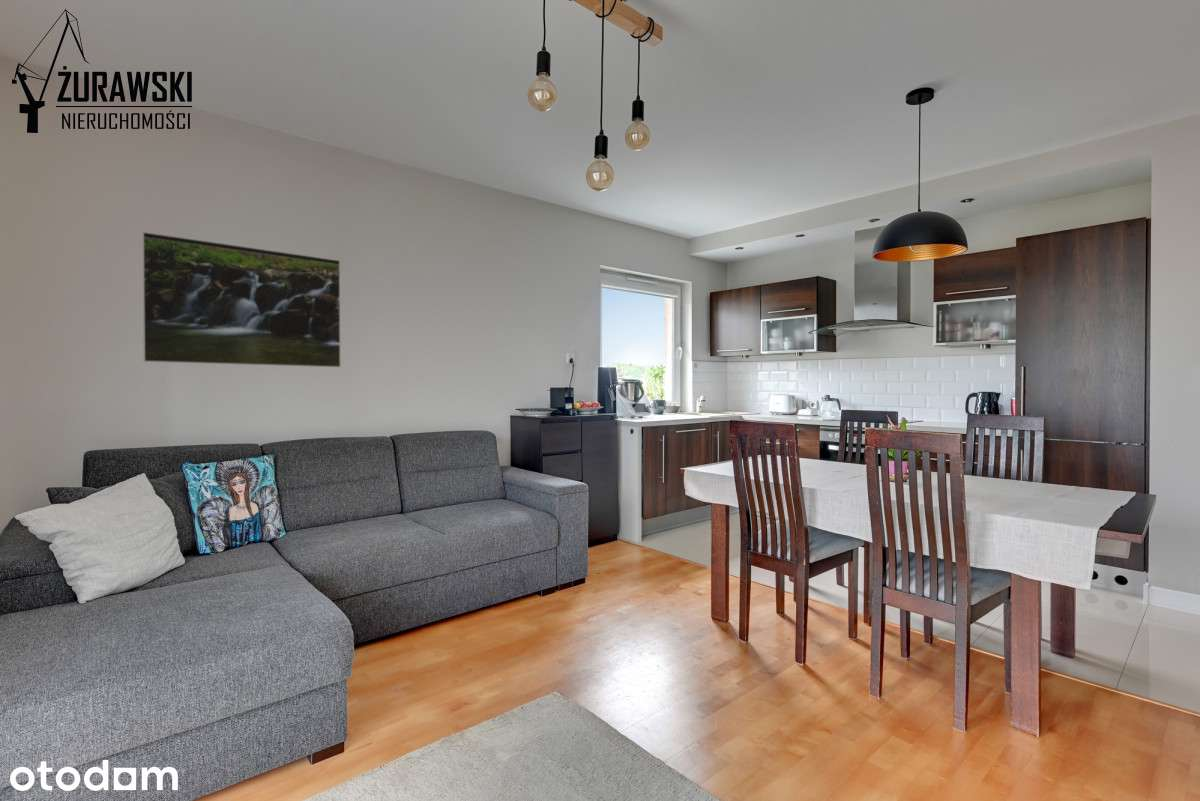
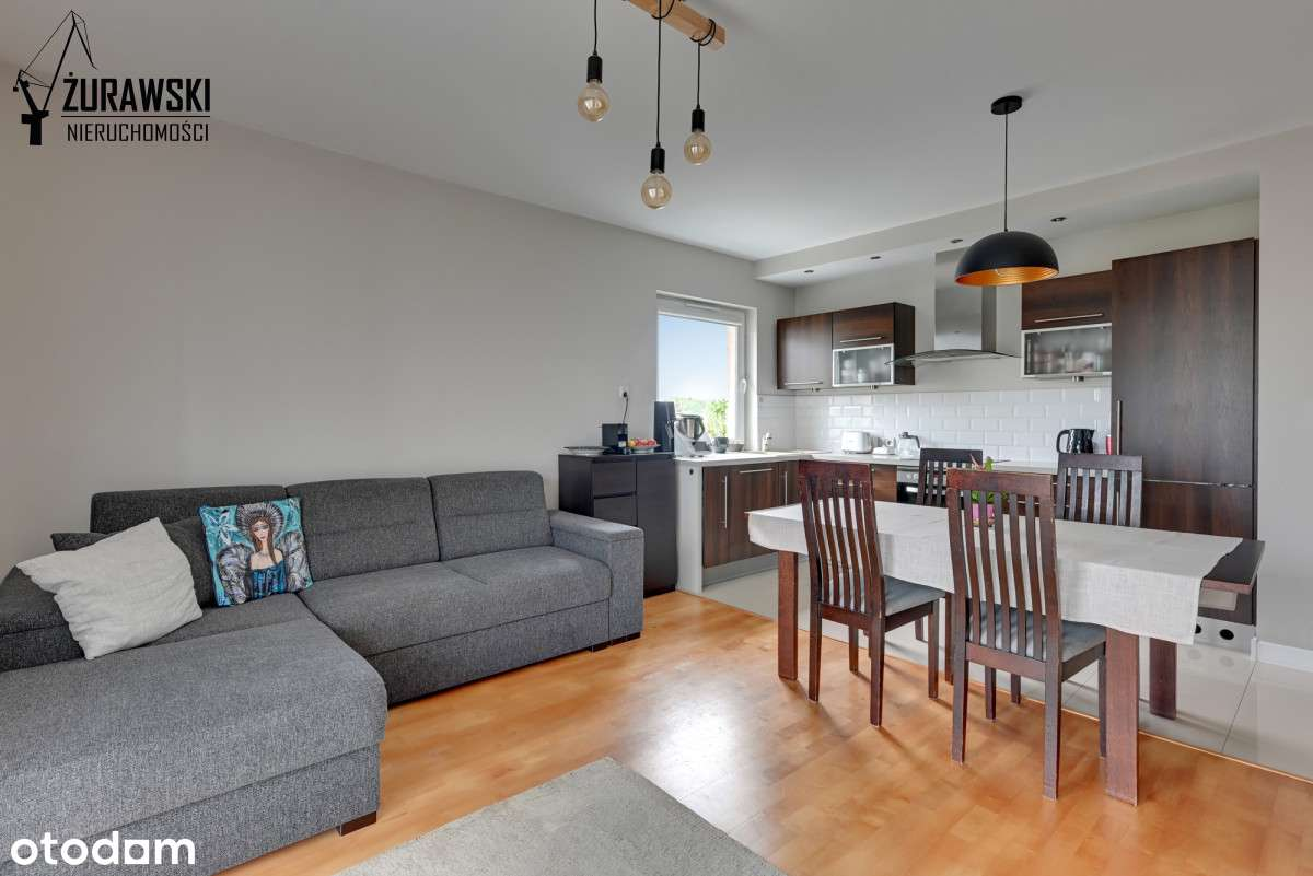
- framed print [141,231,342,368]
